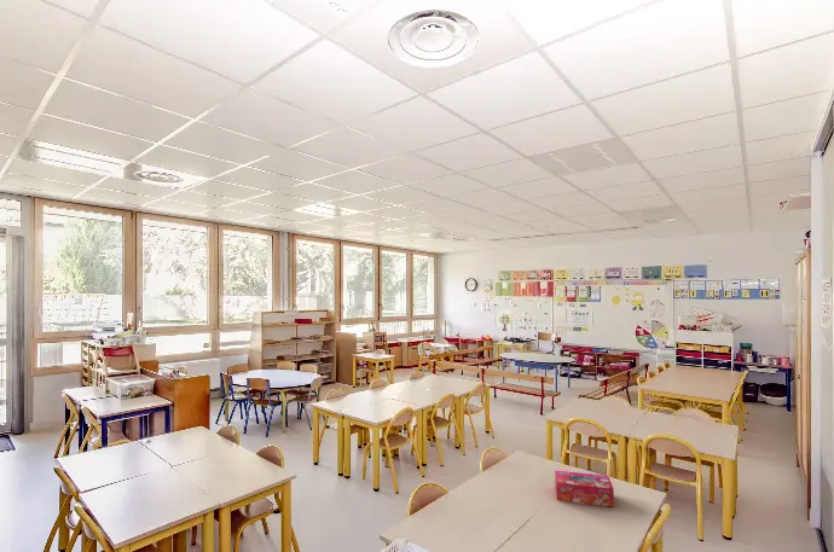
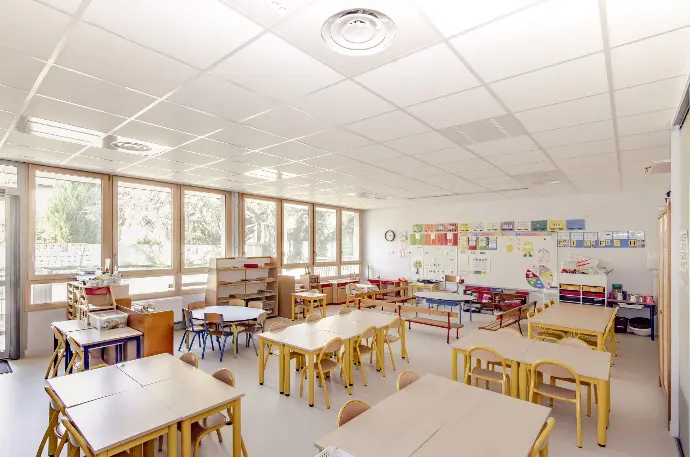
- tissue box [554,470,615,509]
